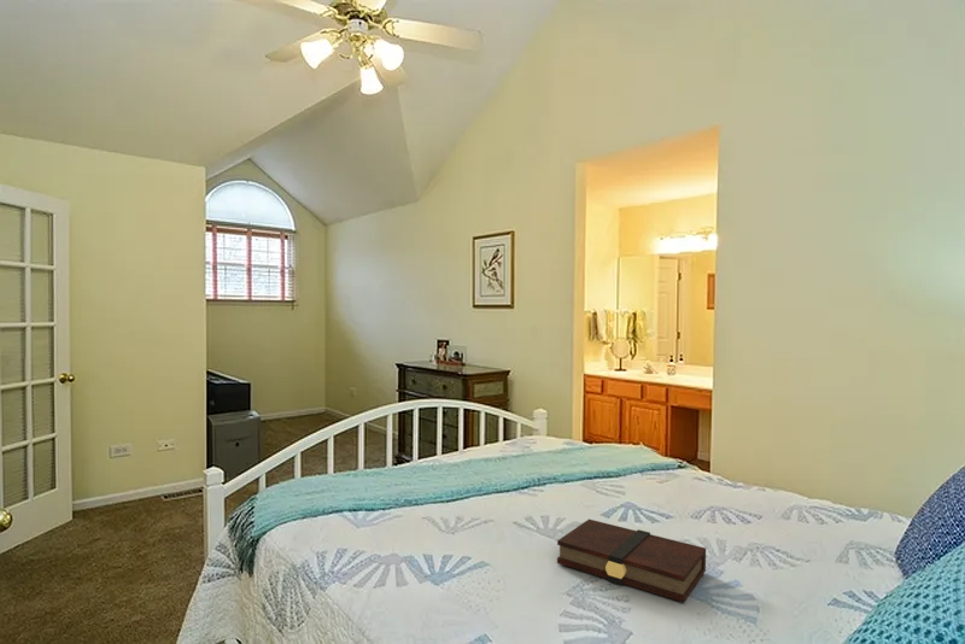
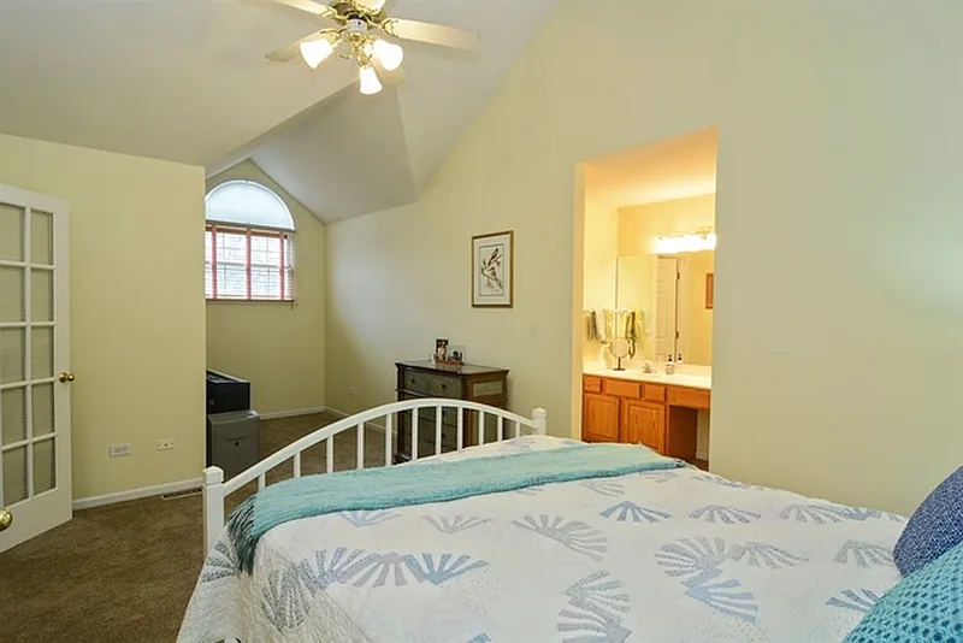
- book [556,519,707,603]
